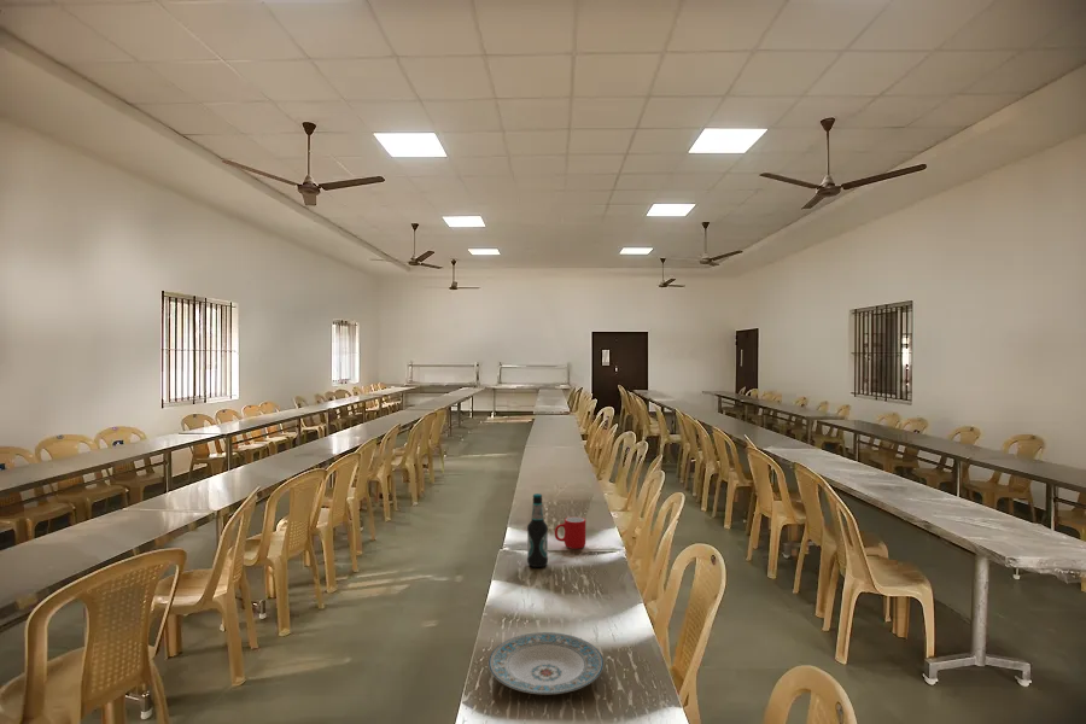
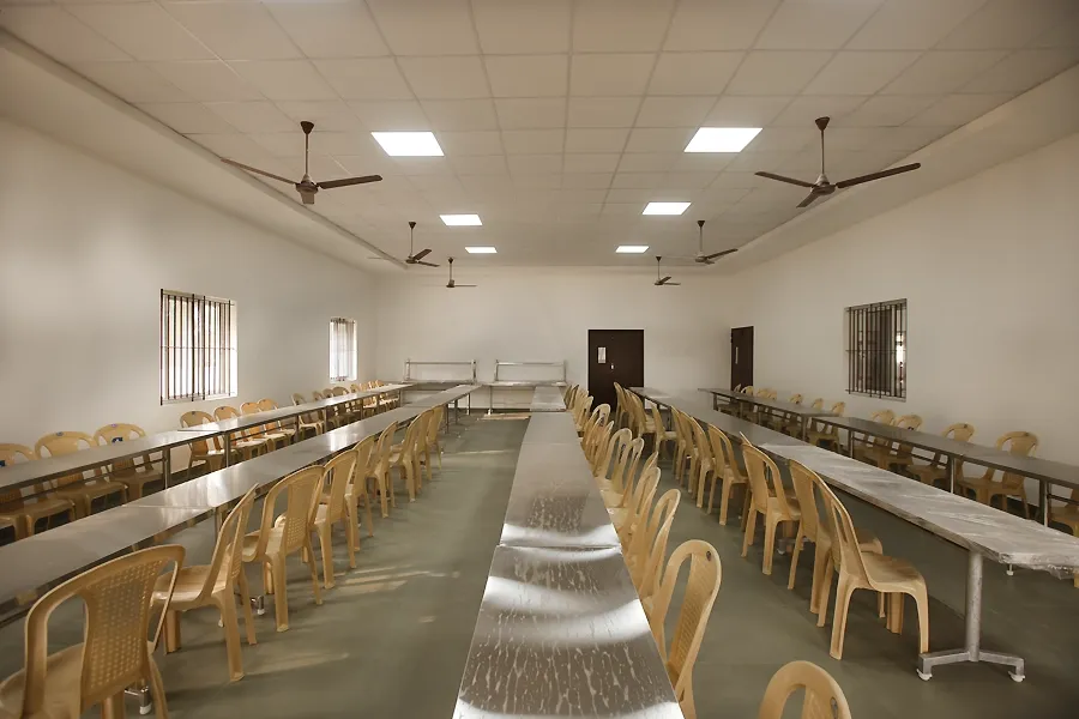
- plate [487,631,605,695]
- bottle [526,492,549,568]
- cup [554,515,586,550]
